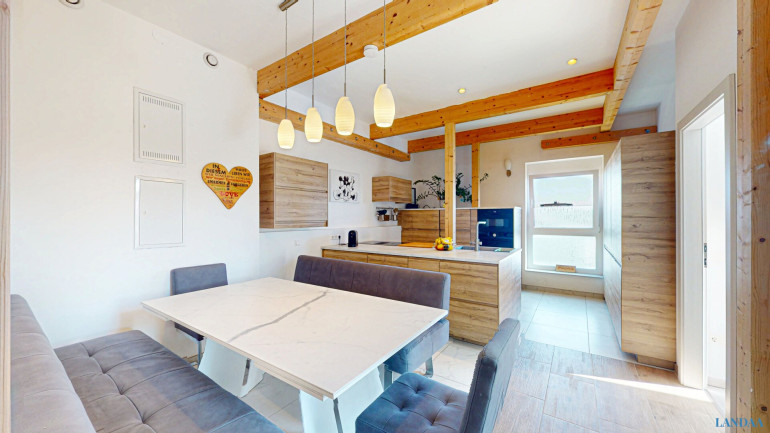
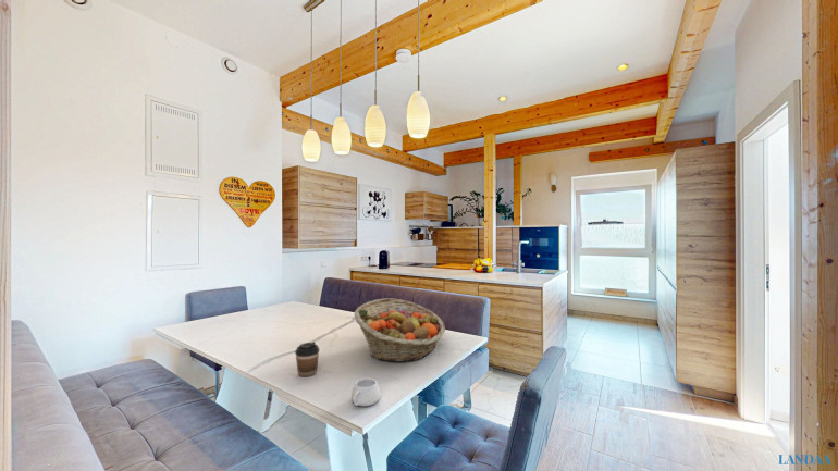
+ fruit basket [353,297,446,363]
+ mug [350,376,381,407]
+ coffee cup [294,340,320,377]
